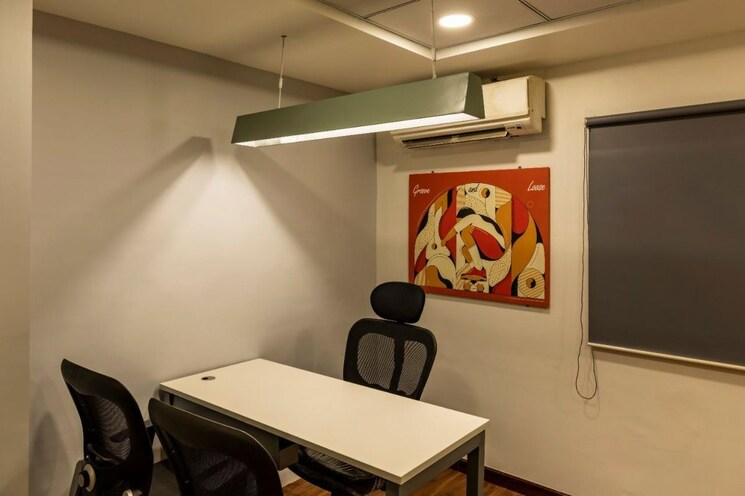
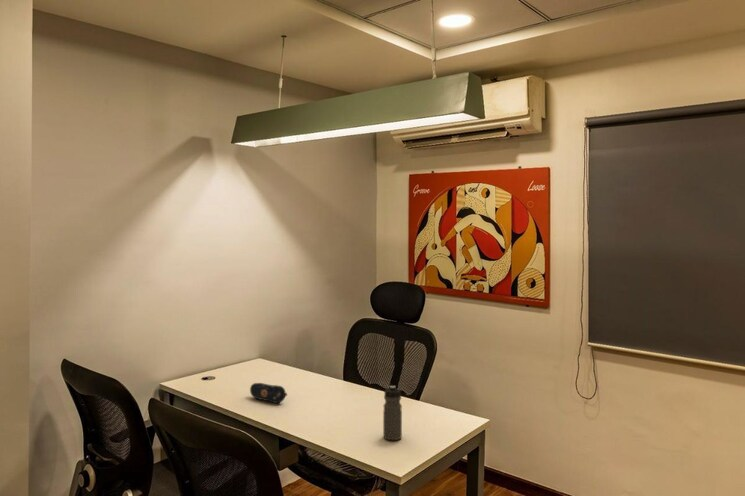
+ water bottle [382,385,403,441]
+ pencil case [249,382,288,405]
